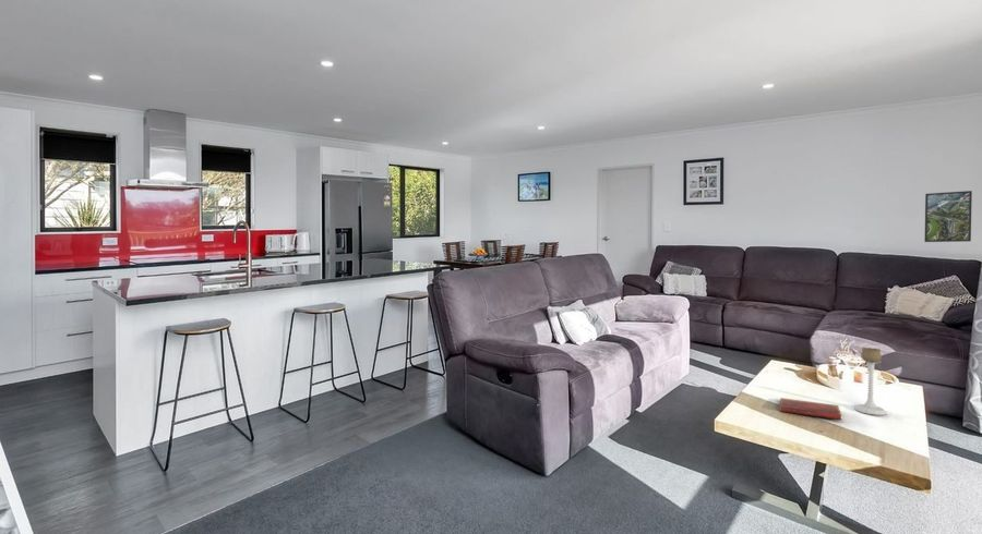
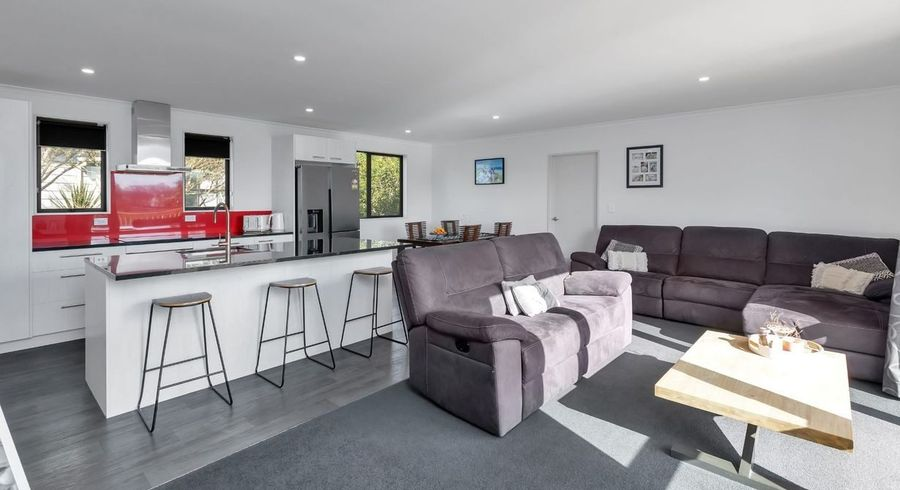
- diary [779,397,842,421]
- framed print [923,190,973,243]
- candle holder [853,347,888,416]
